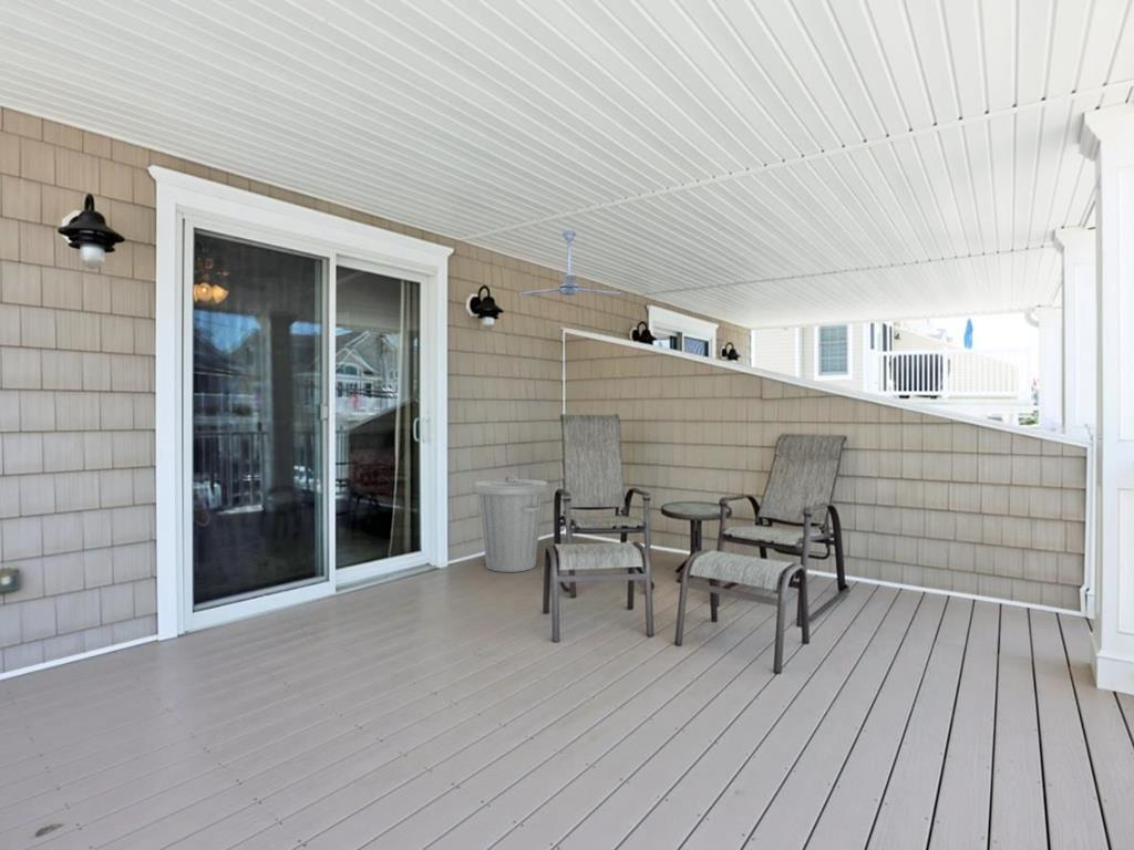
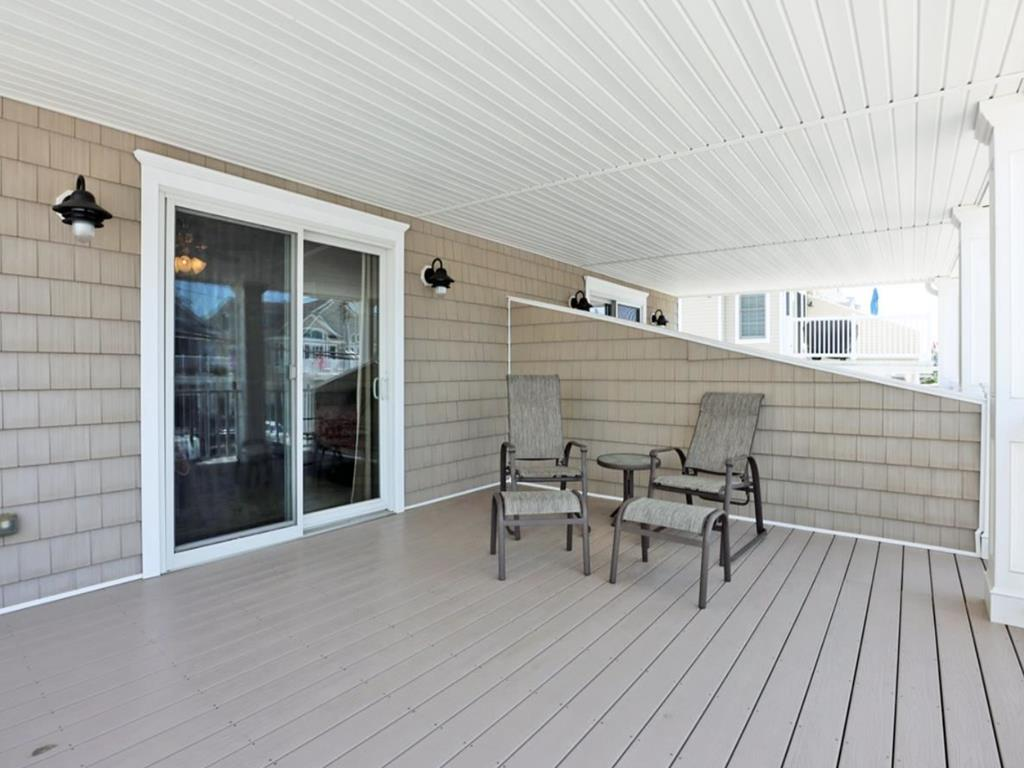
- trash can [474,475,548,573]
- ceiling fan [518,229,621,297]
